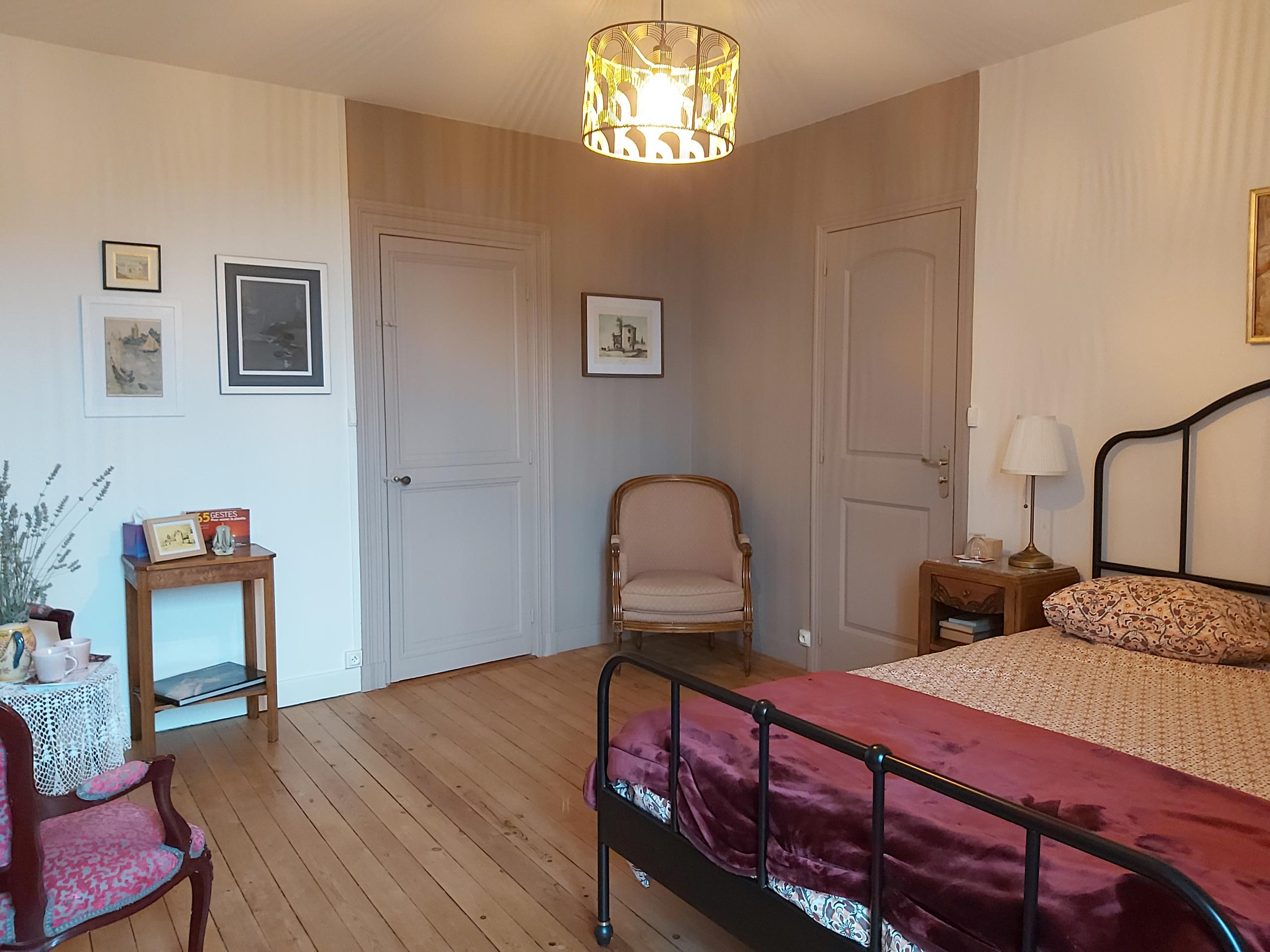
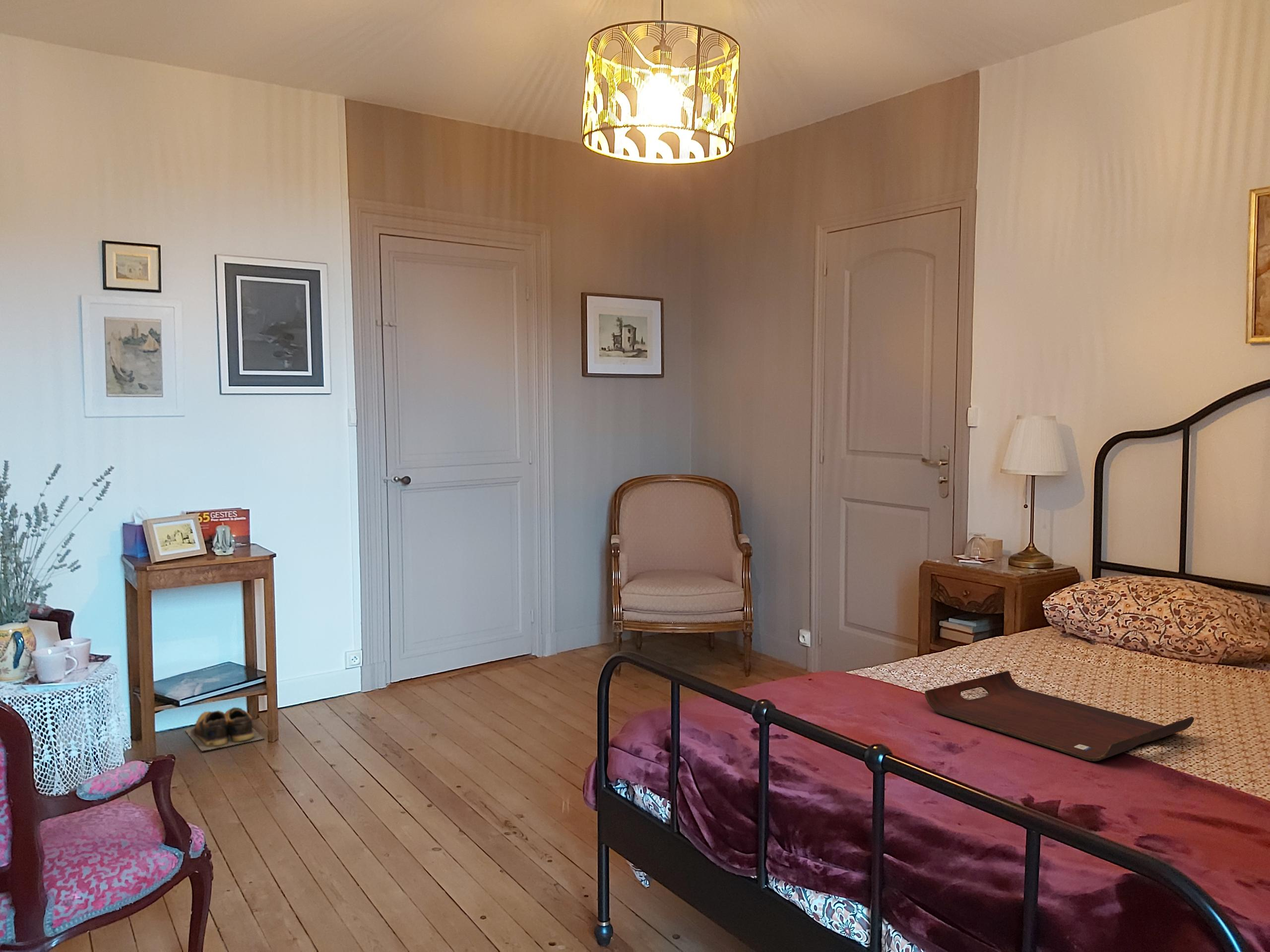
+ shoes [184,707,265,752]
+ serving tray [924,670,1195,762]
